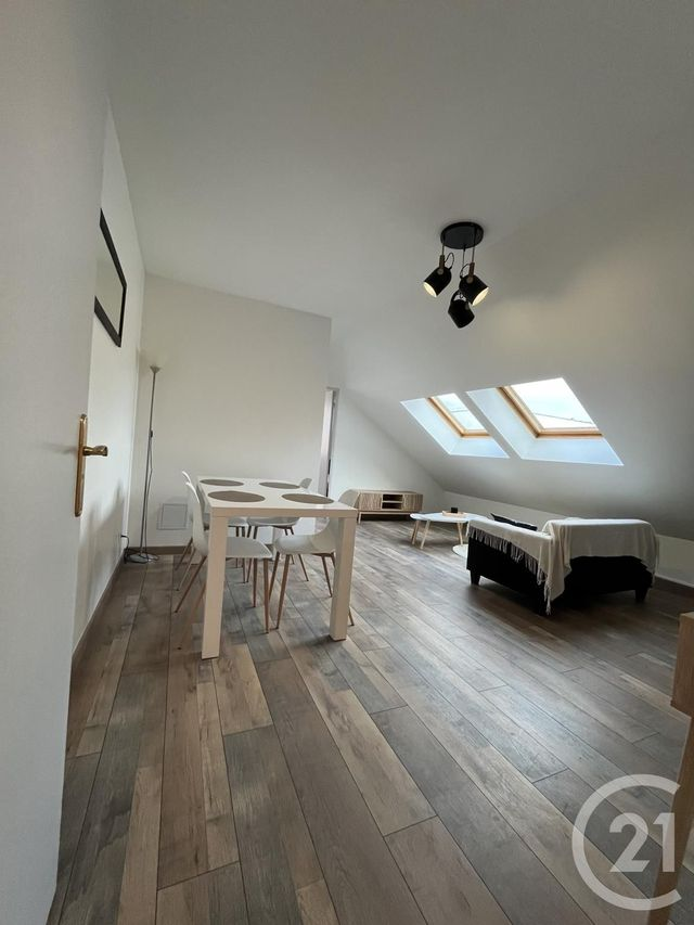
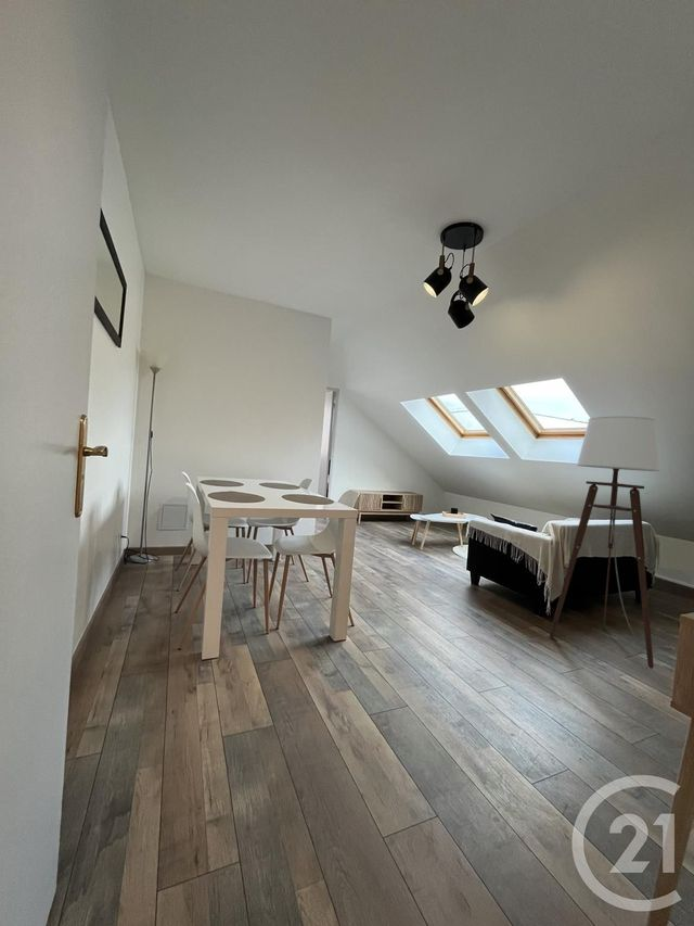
+ floor lamp [549,416,676,670]
